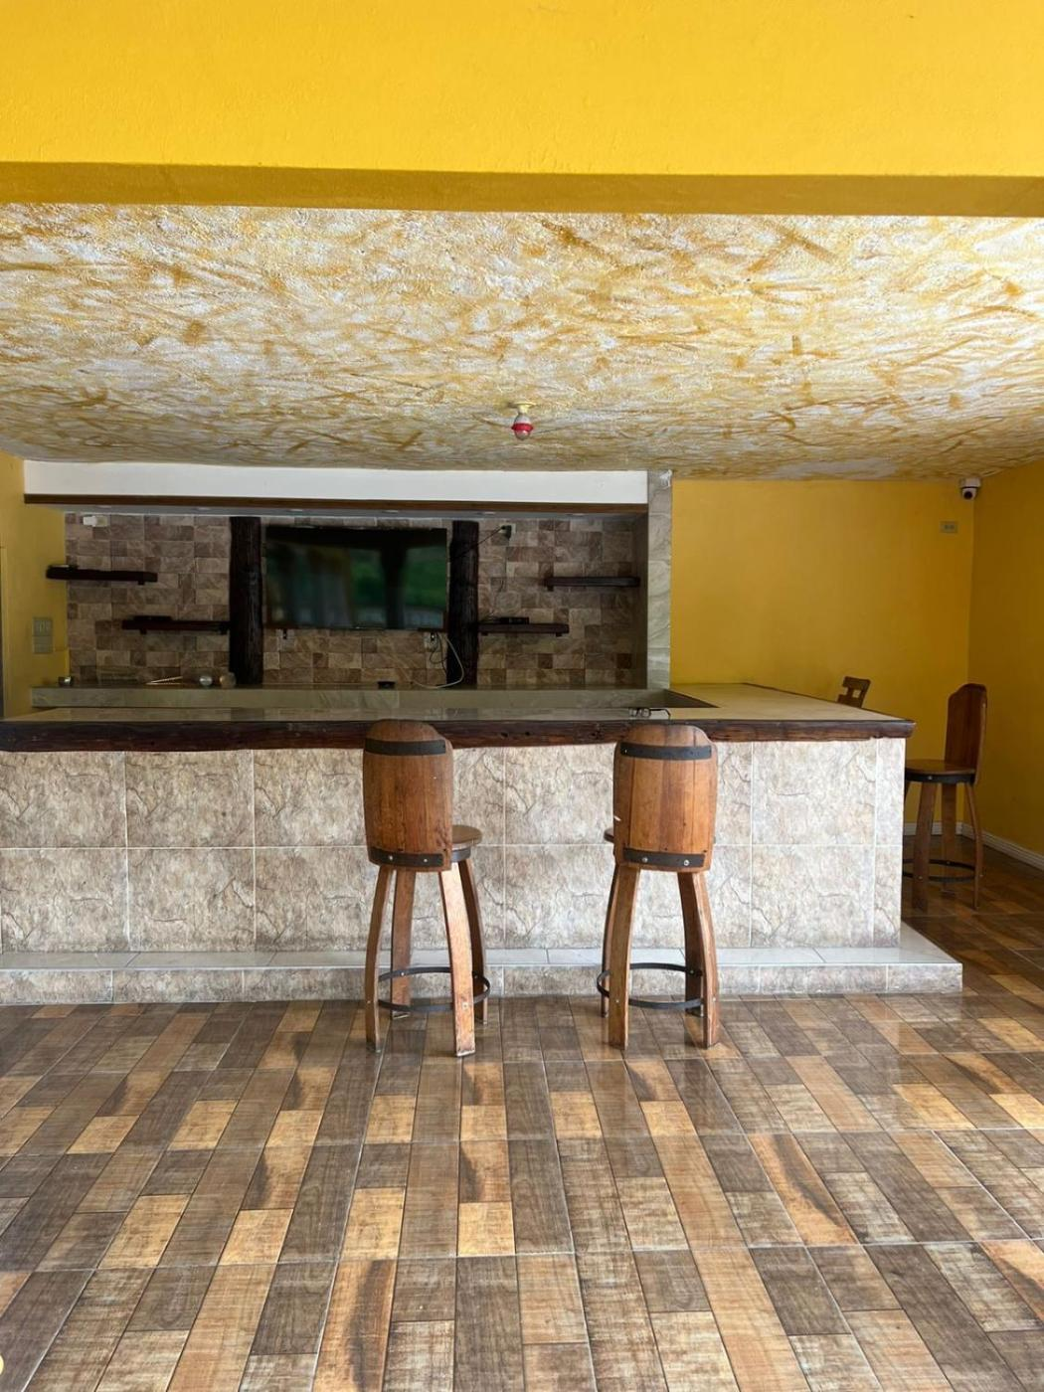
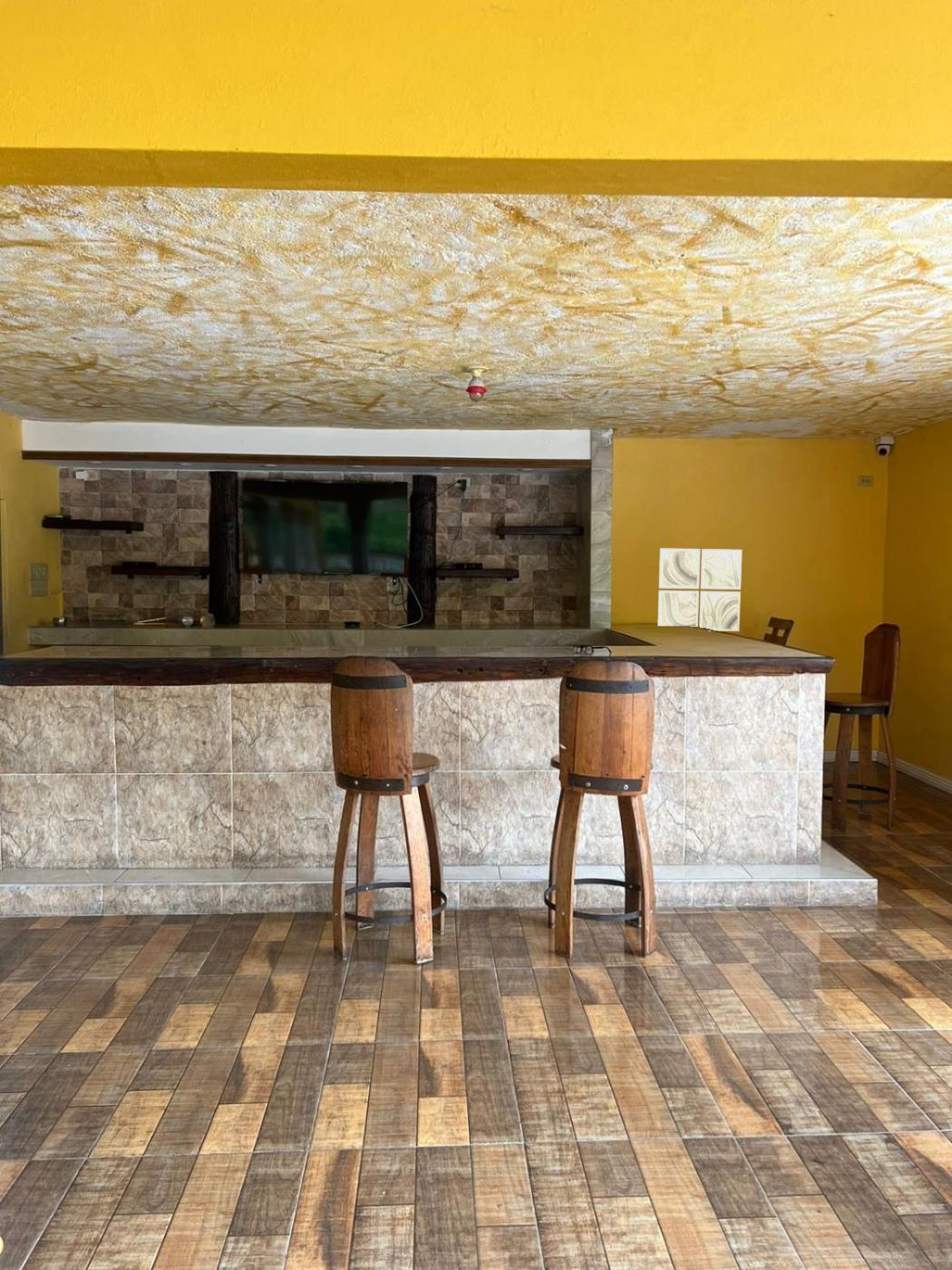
+ wall art [656,547,743,632]
